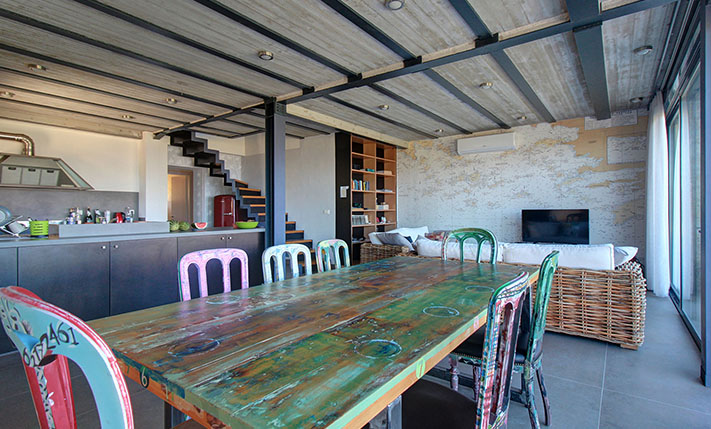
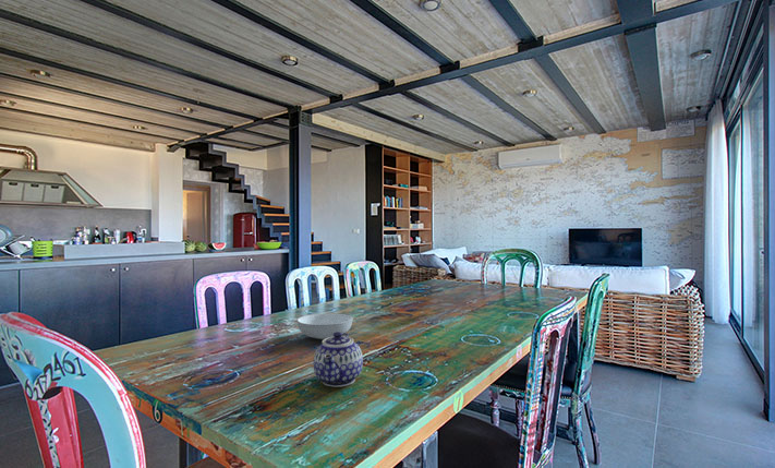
+ teapot [313,332,364,388]
+ serving bowl [296,312,354,340]
